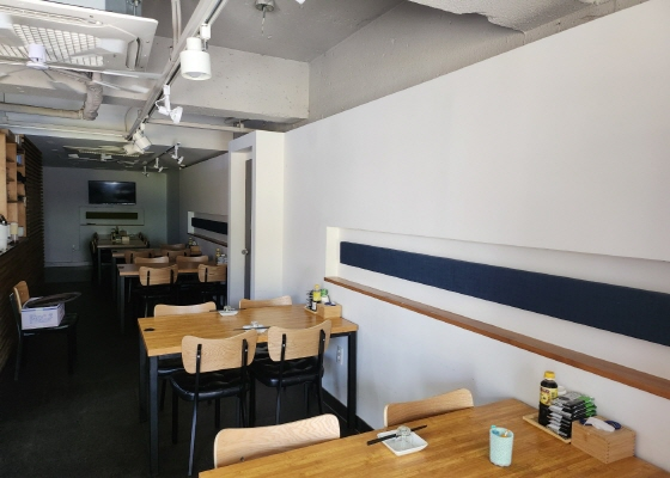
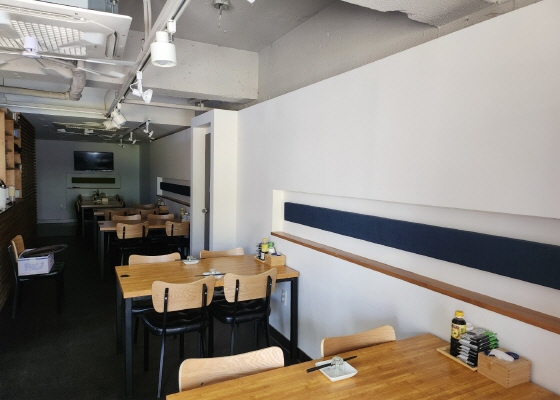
- cup [489,424,514,467]
